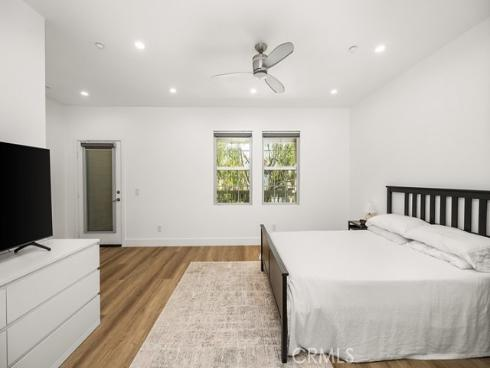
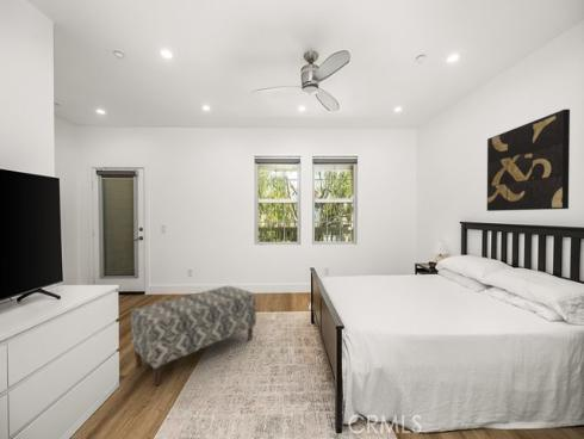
+ wall art [486,109,571,212]
+ bench [130,285,257,387]
